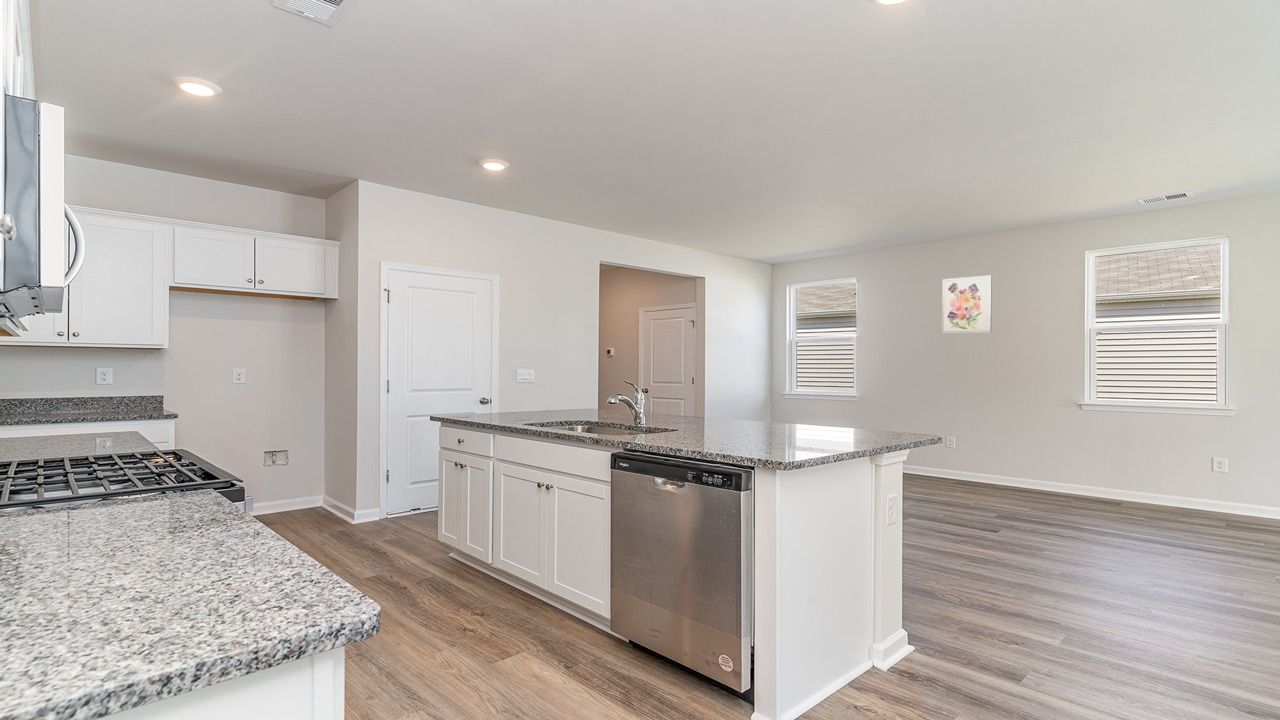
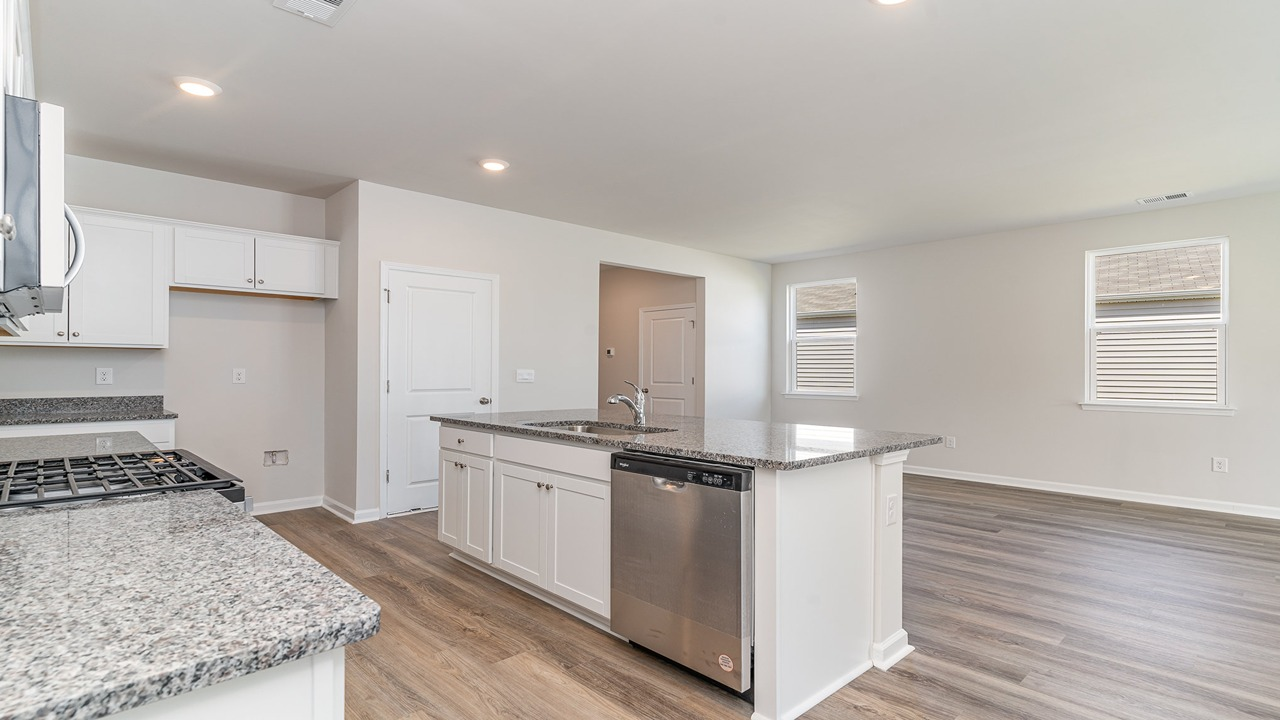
- wall art [941,274,993,334]
